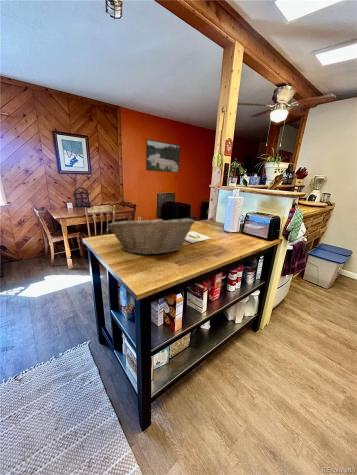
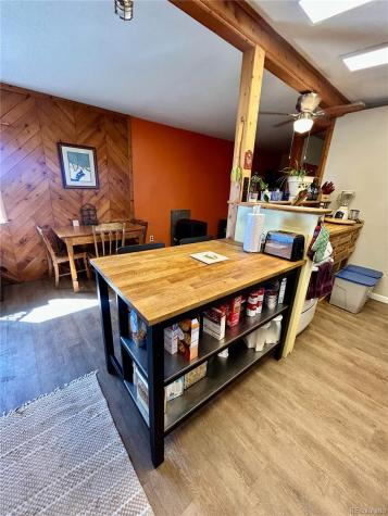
- fruit basket [106,215,196,256]
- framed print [145,138,181,174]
